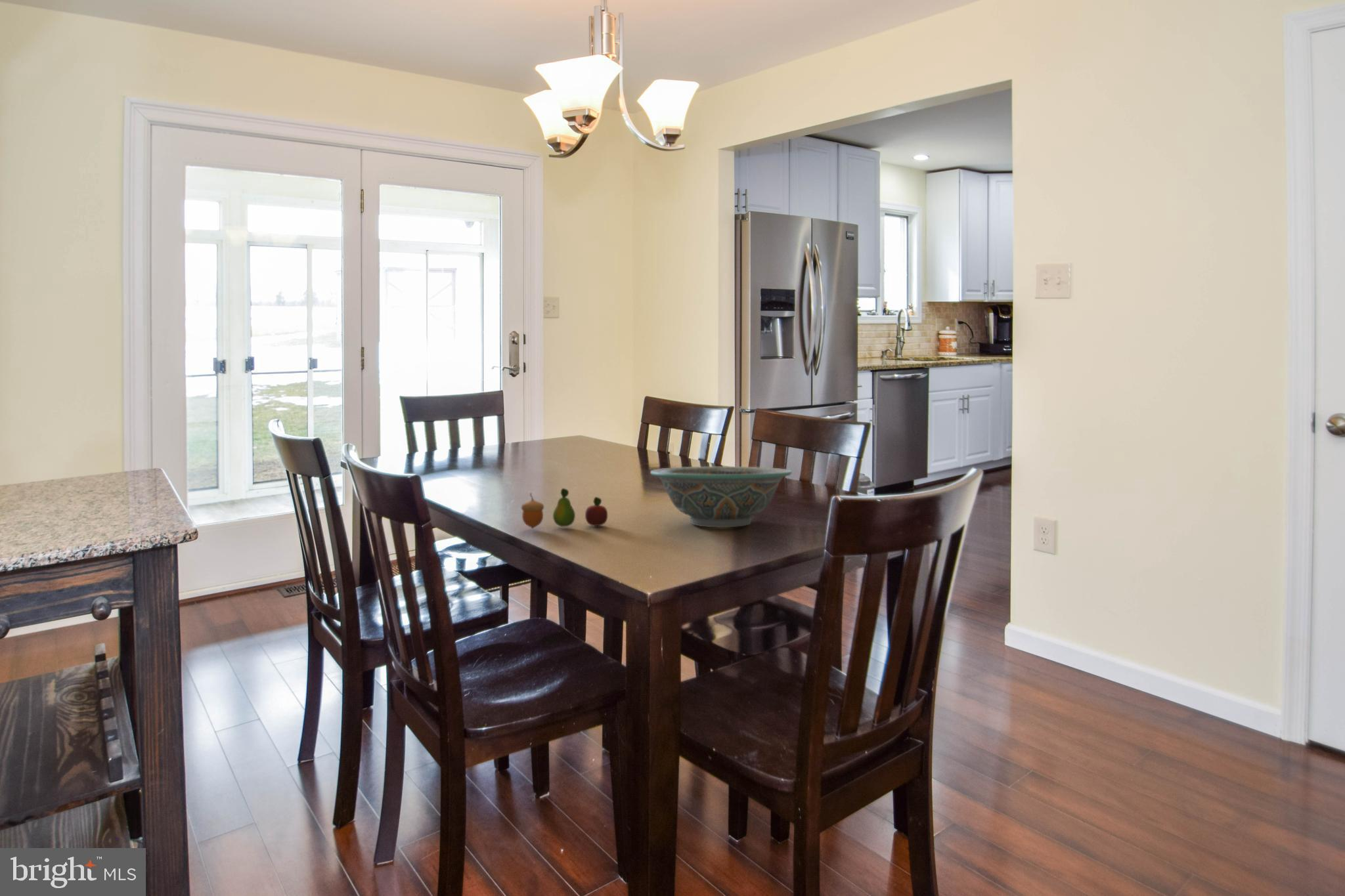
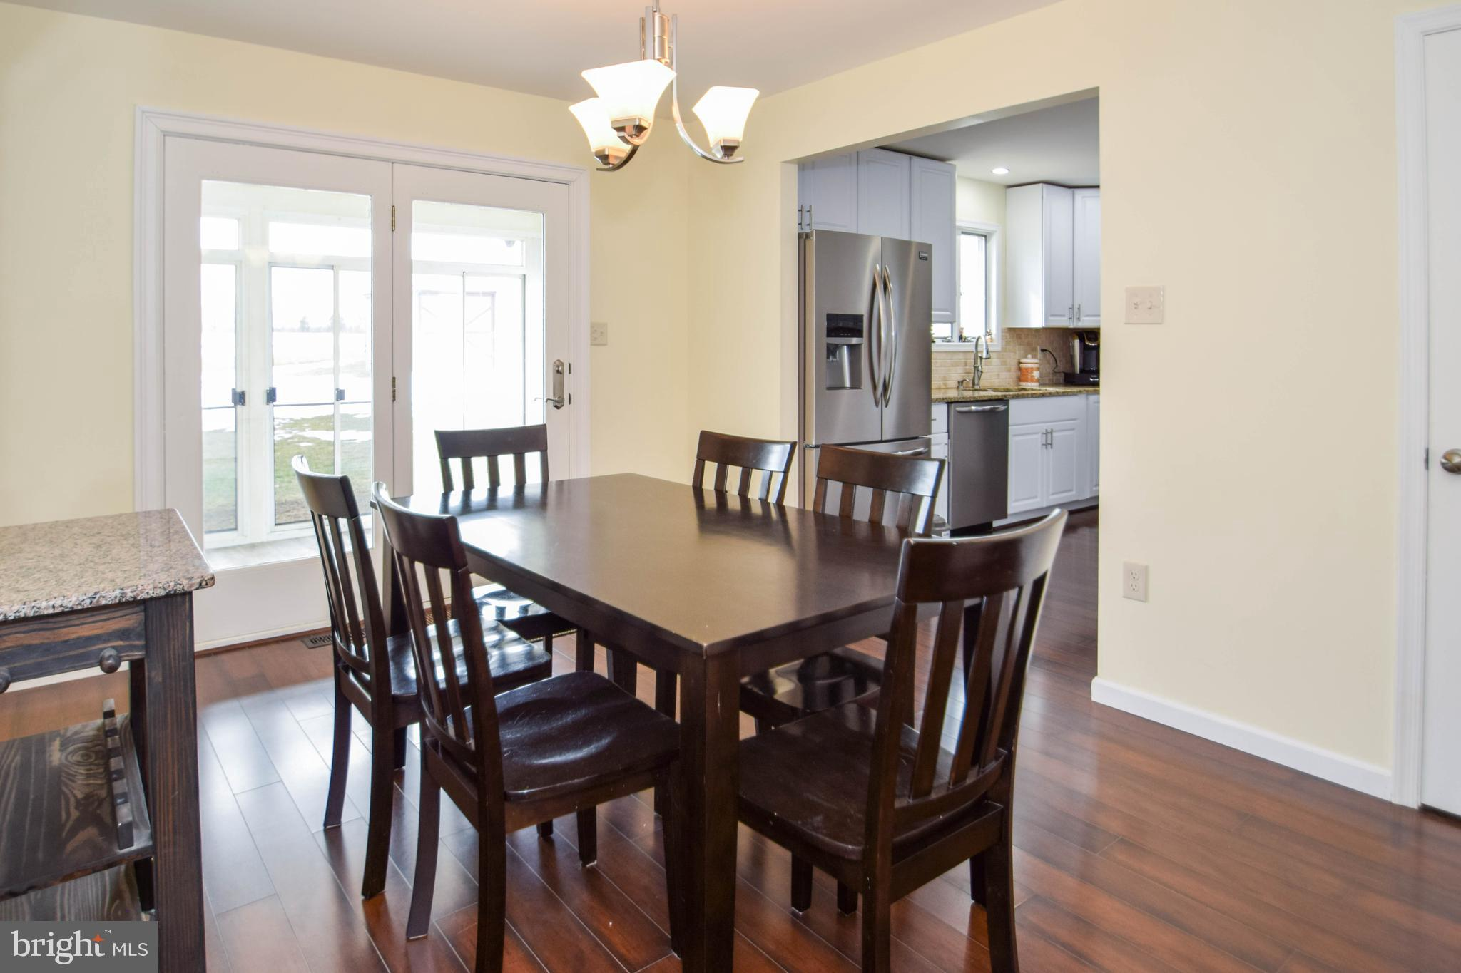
- decorative bowl [650,466,792,528]
- fruit [521,488,608,529]
